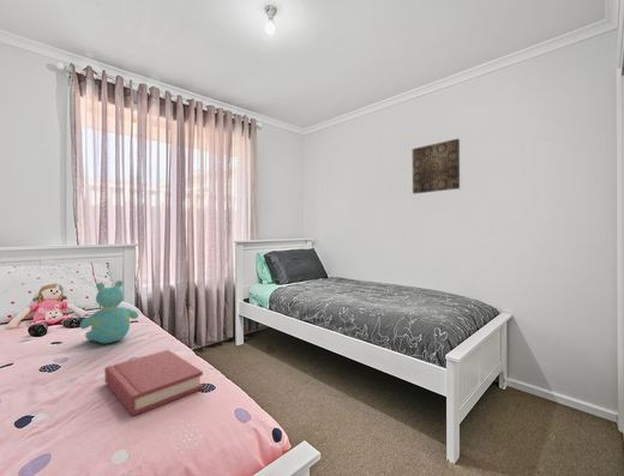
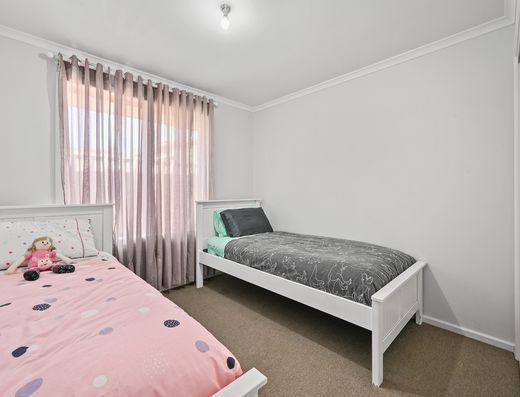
- wall art [412,138,461,195]
- hardback book [103,349,204,417]
- teddy bear [79,279,139,344]
